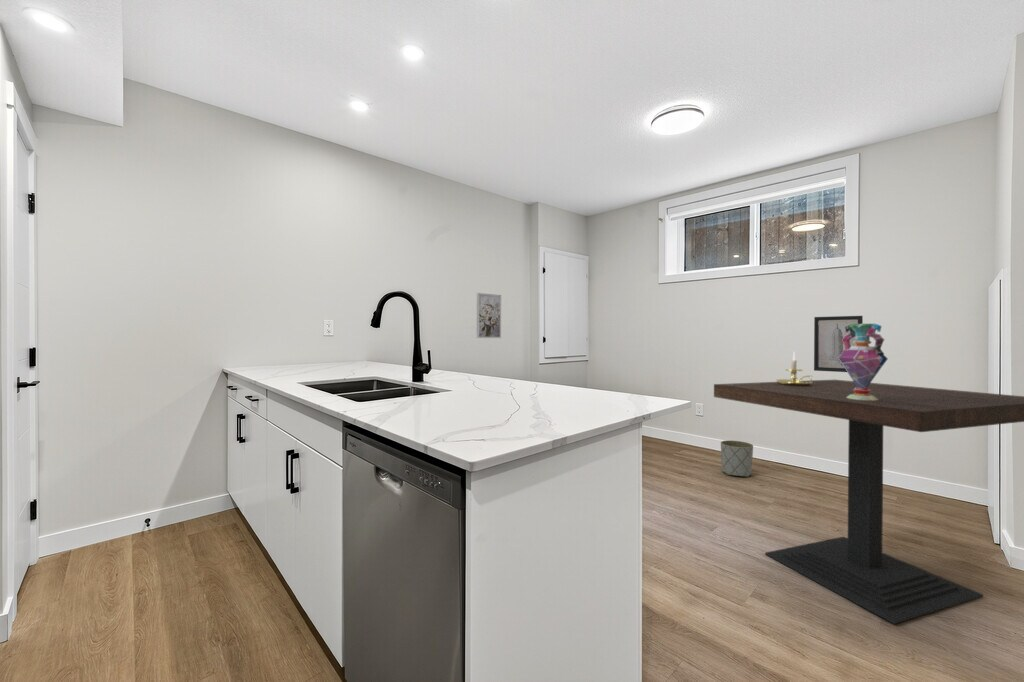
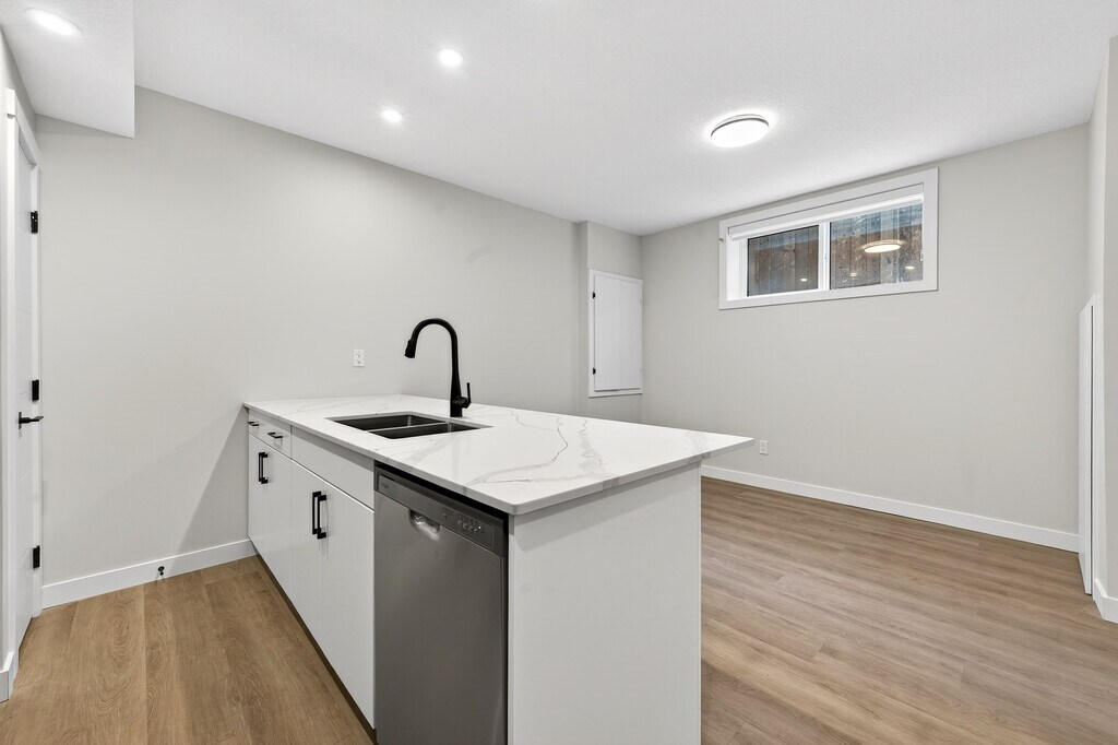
- planter [720,440,754,478]
- dining table [713,379,1024,625]
- wall art [475,292,502,339]
- candle holder [775,351,813,386]
- wall art [813,315,864,373]
- vase [838,323,889,400]
